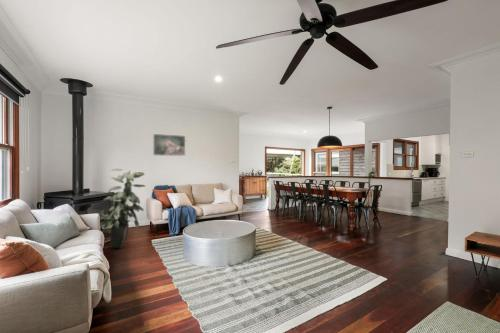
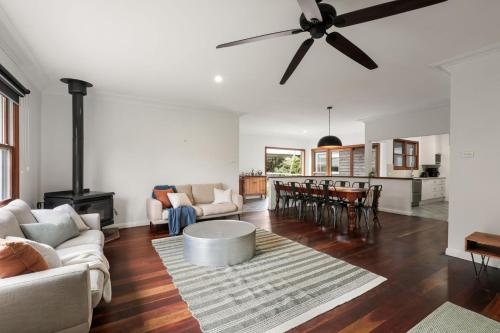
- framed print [152,133,186,157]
- indoor plant [98,167,147,249]
